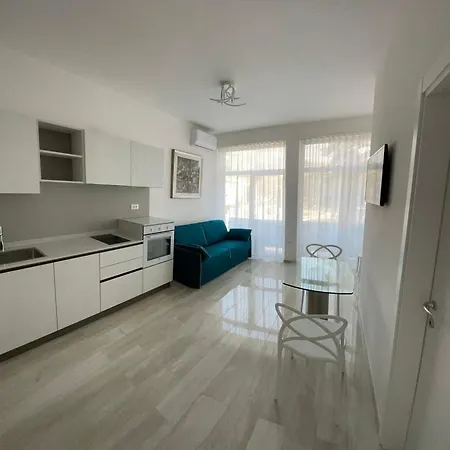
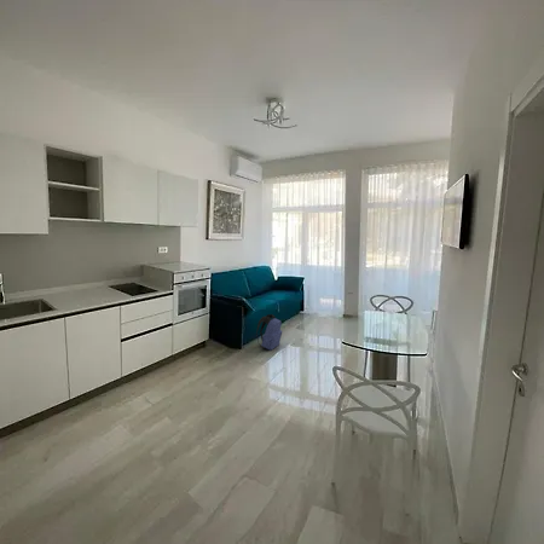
+ backpack [255,313,283,352]
